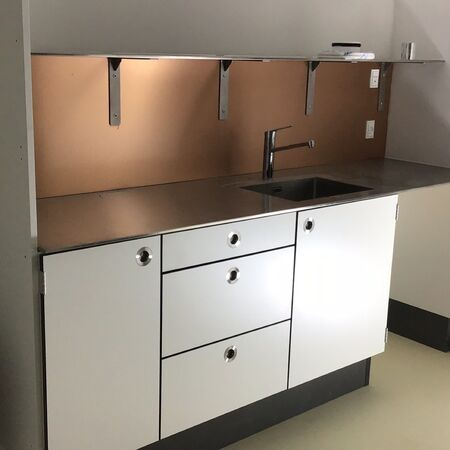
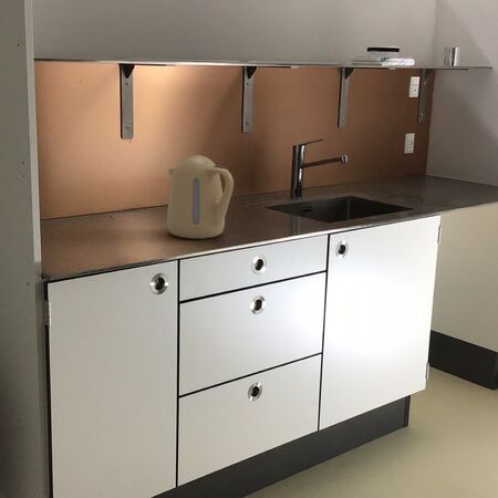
+ kettle [166,154,235,240]
